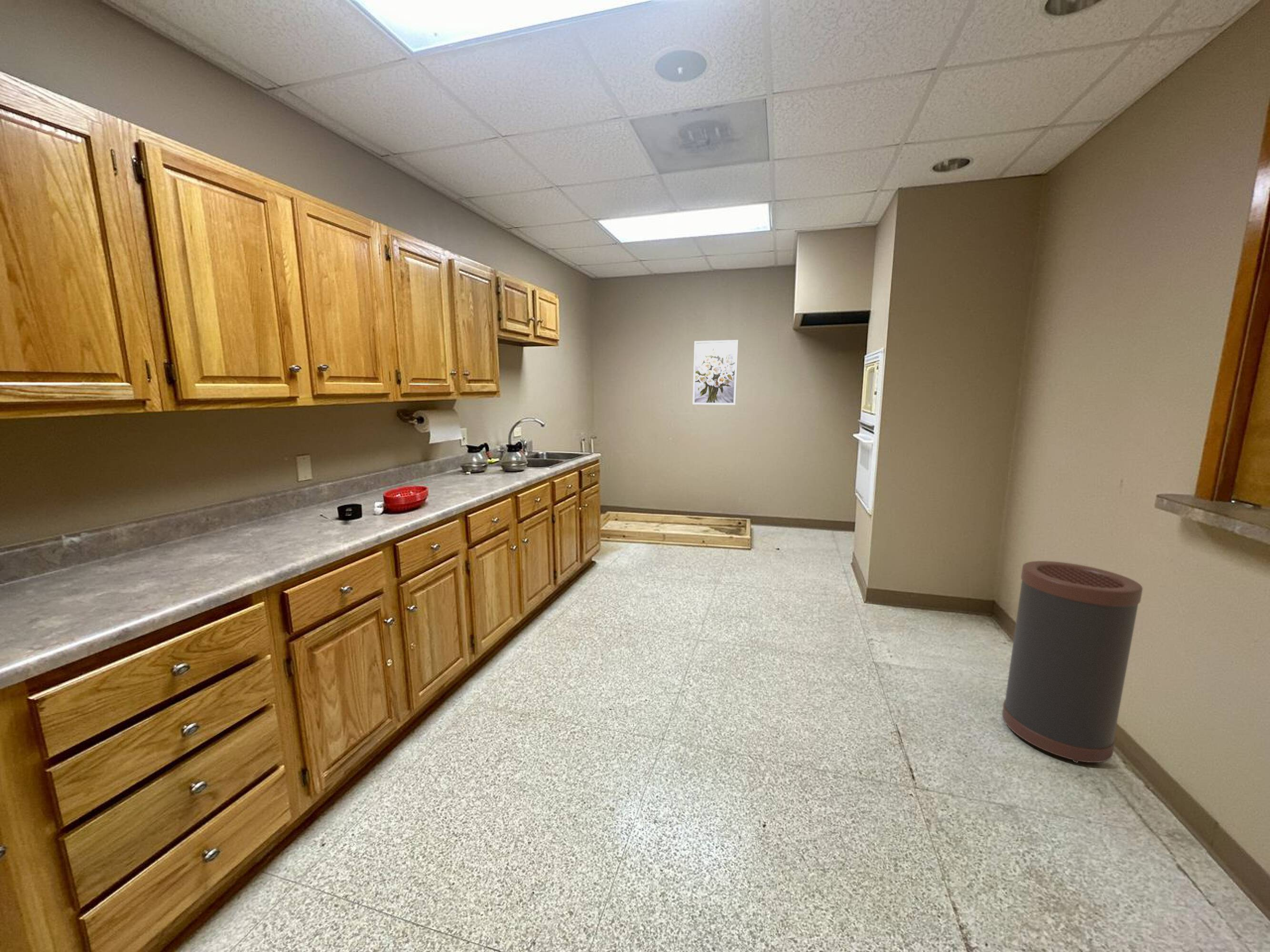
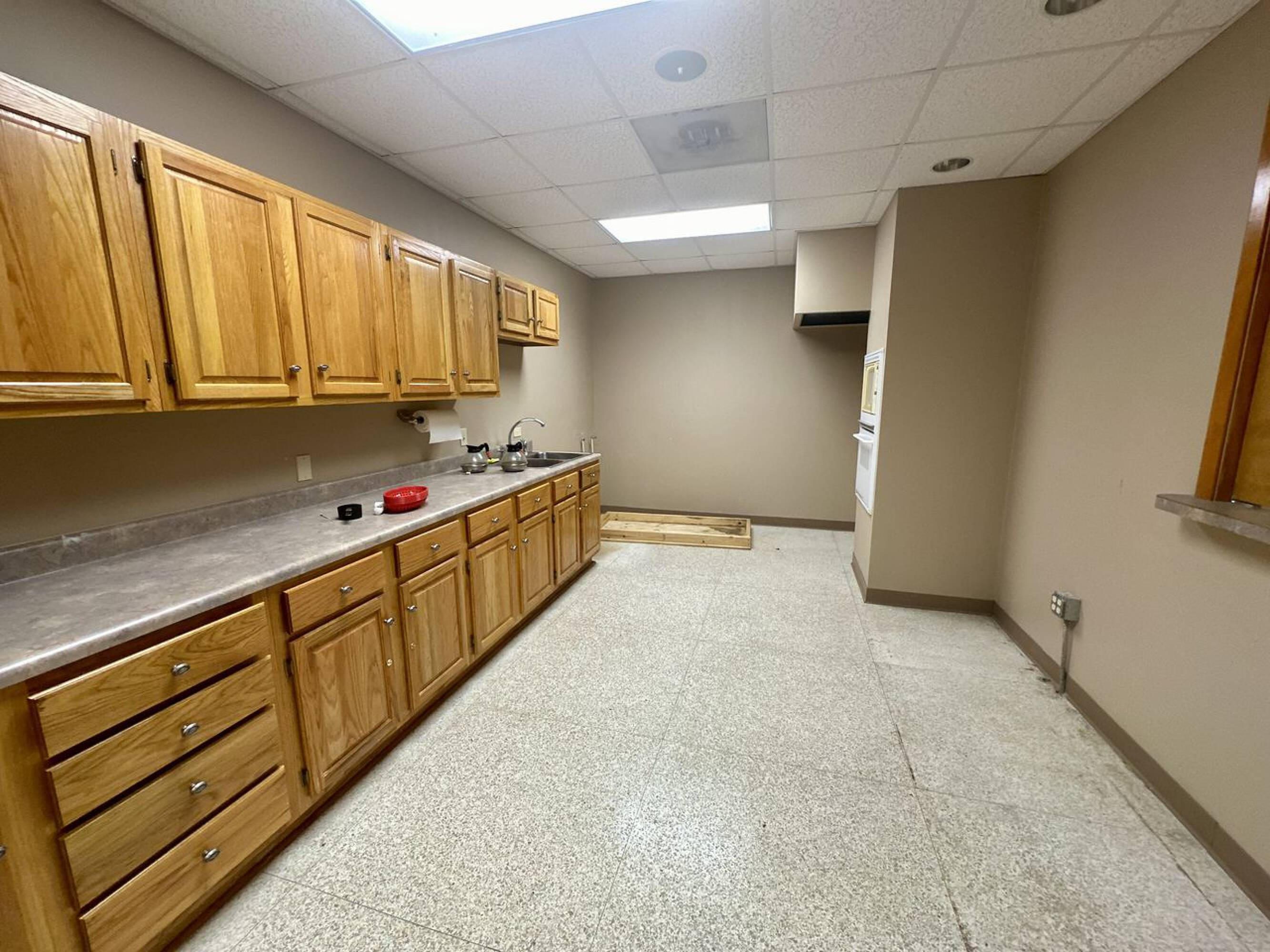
- trash can [1001,560,1143,764]
- wall art [692,339,739,406]
